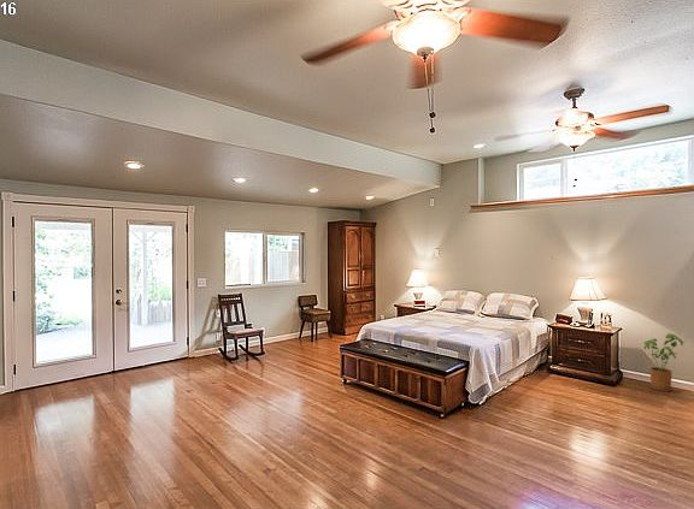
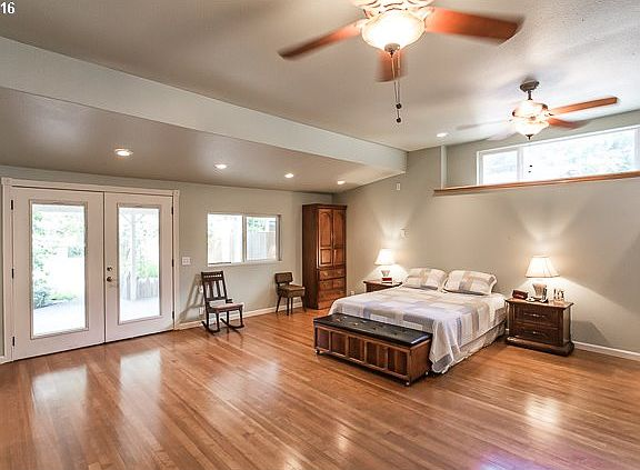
- house plant [643,332,686,392]
